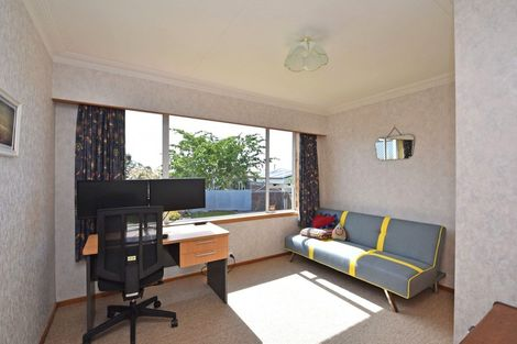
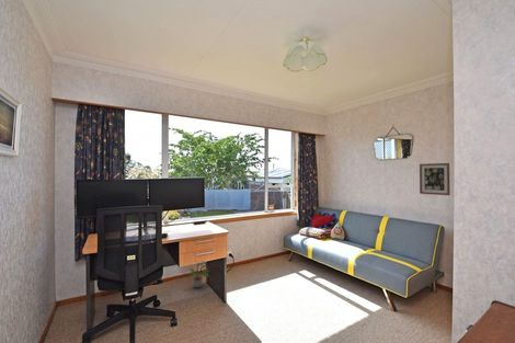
+ wall art [419,162,451,196]
+ potted plant [188,262,209,288]
